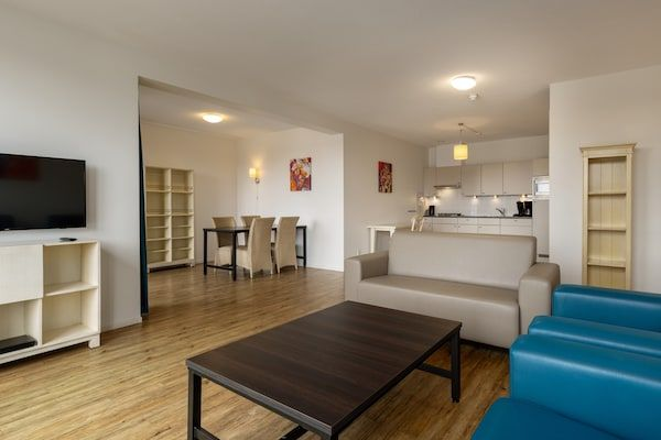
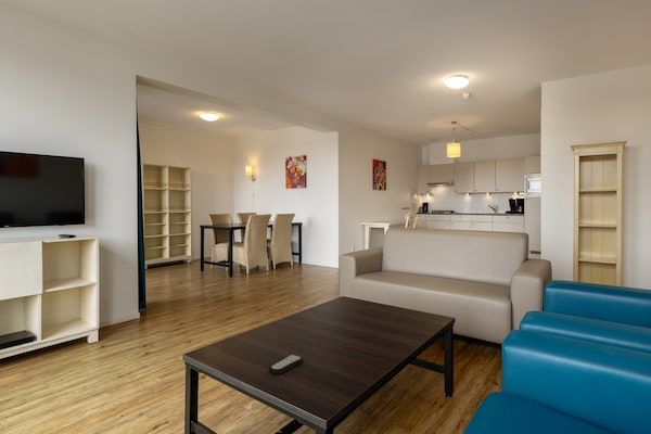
+ remote control [268,354,304,375]
